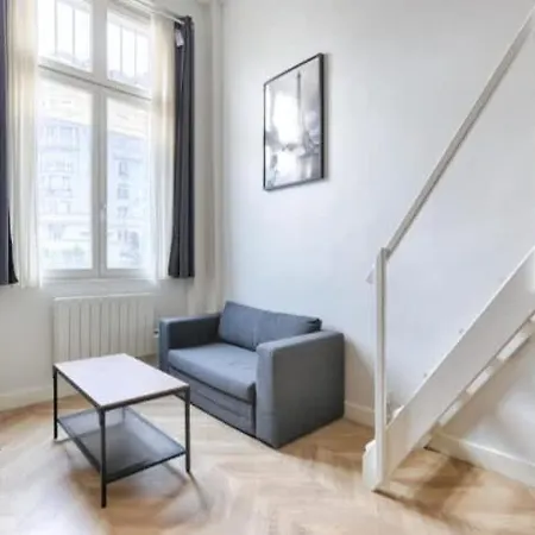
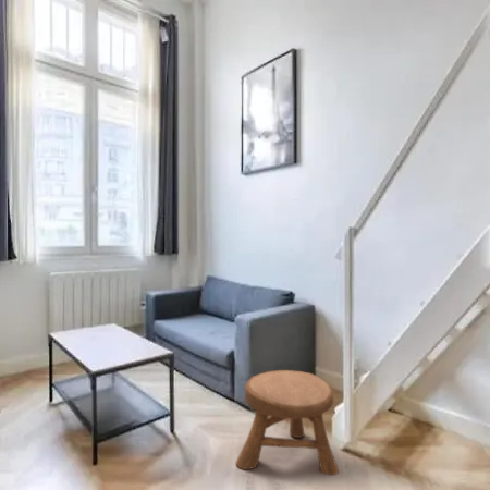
+ stool [235,369,340,476]
